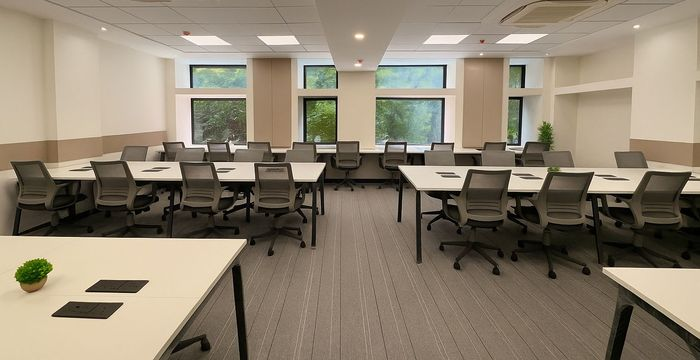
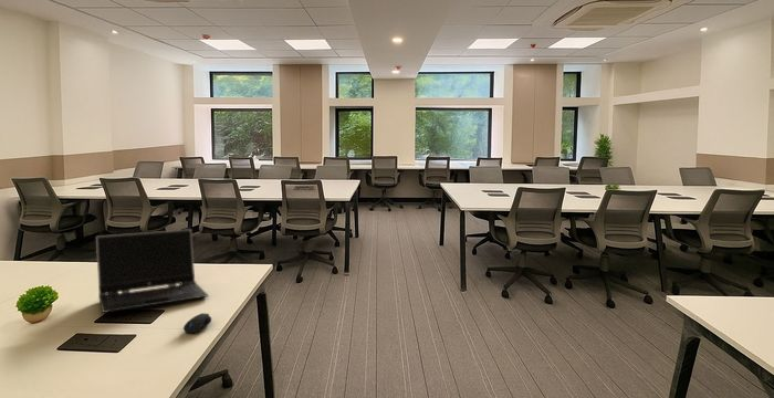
+ laptop computer [95,228,209,314]
+ computer mouse [182,312,212,334]
